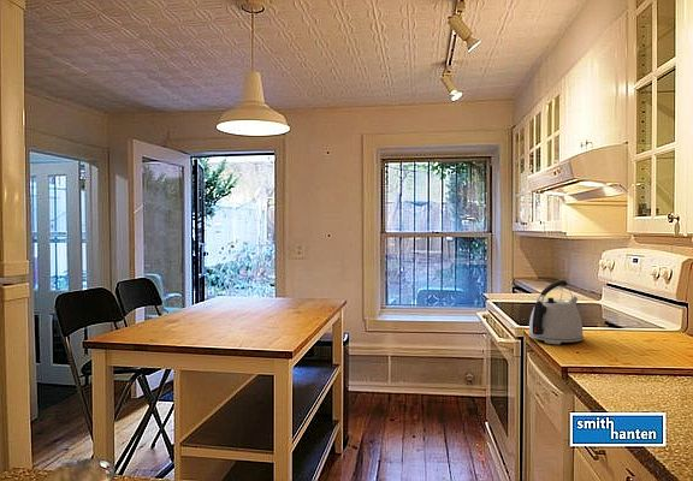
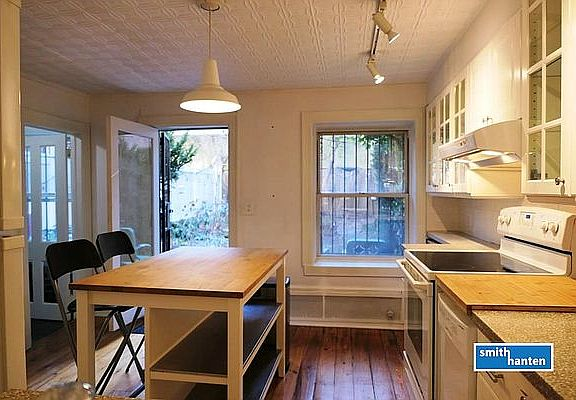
- kettle [527,279,585,345]
